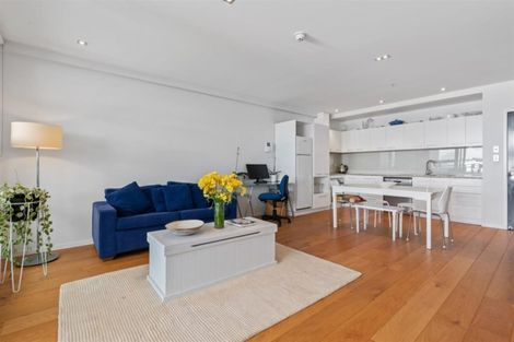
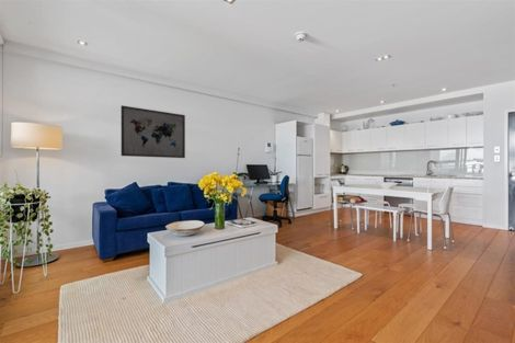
+ wall art [121,104,186,159]
